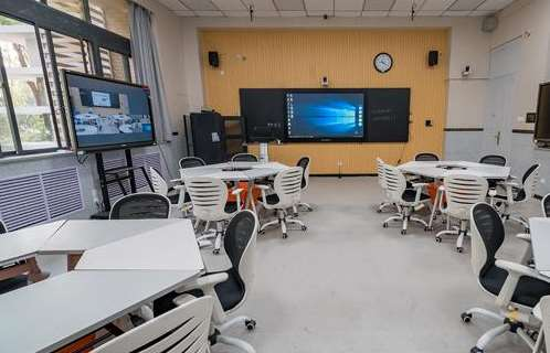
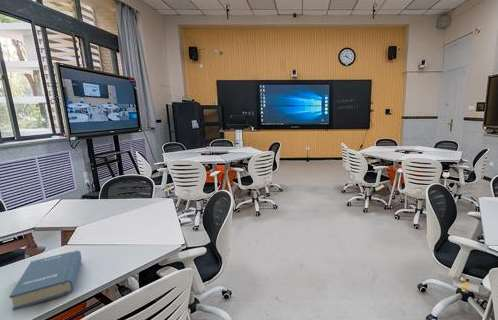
+ hardback book [8,249,83,311]
